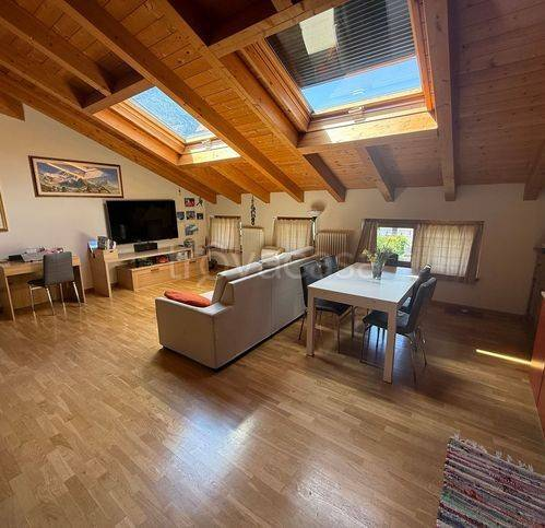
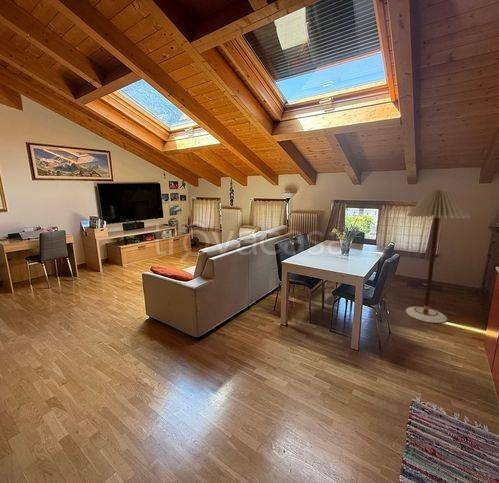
+ floor lamp [405,188,472,324]
